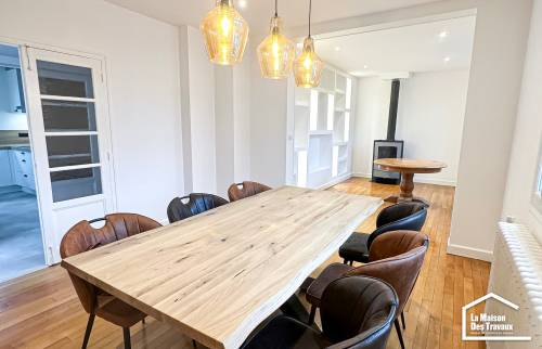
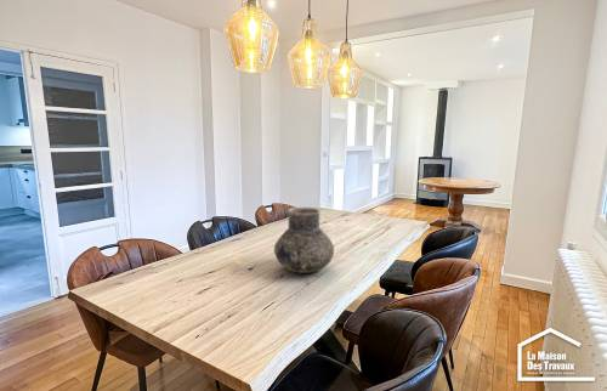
+ vase [273,206,335,274]
